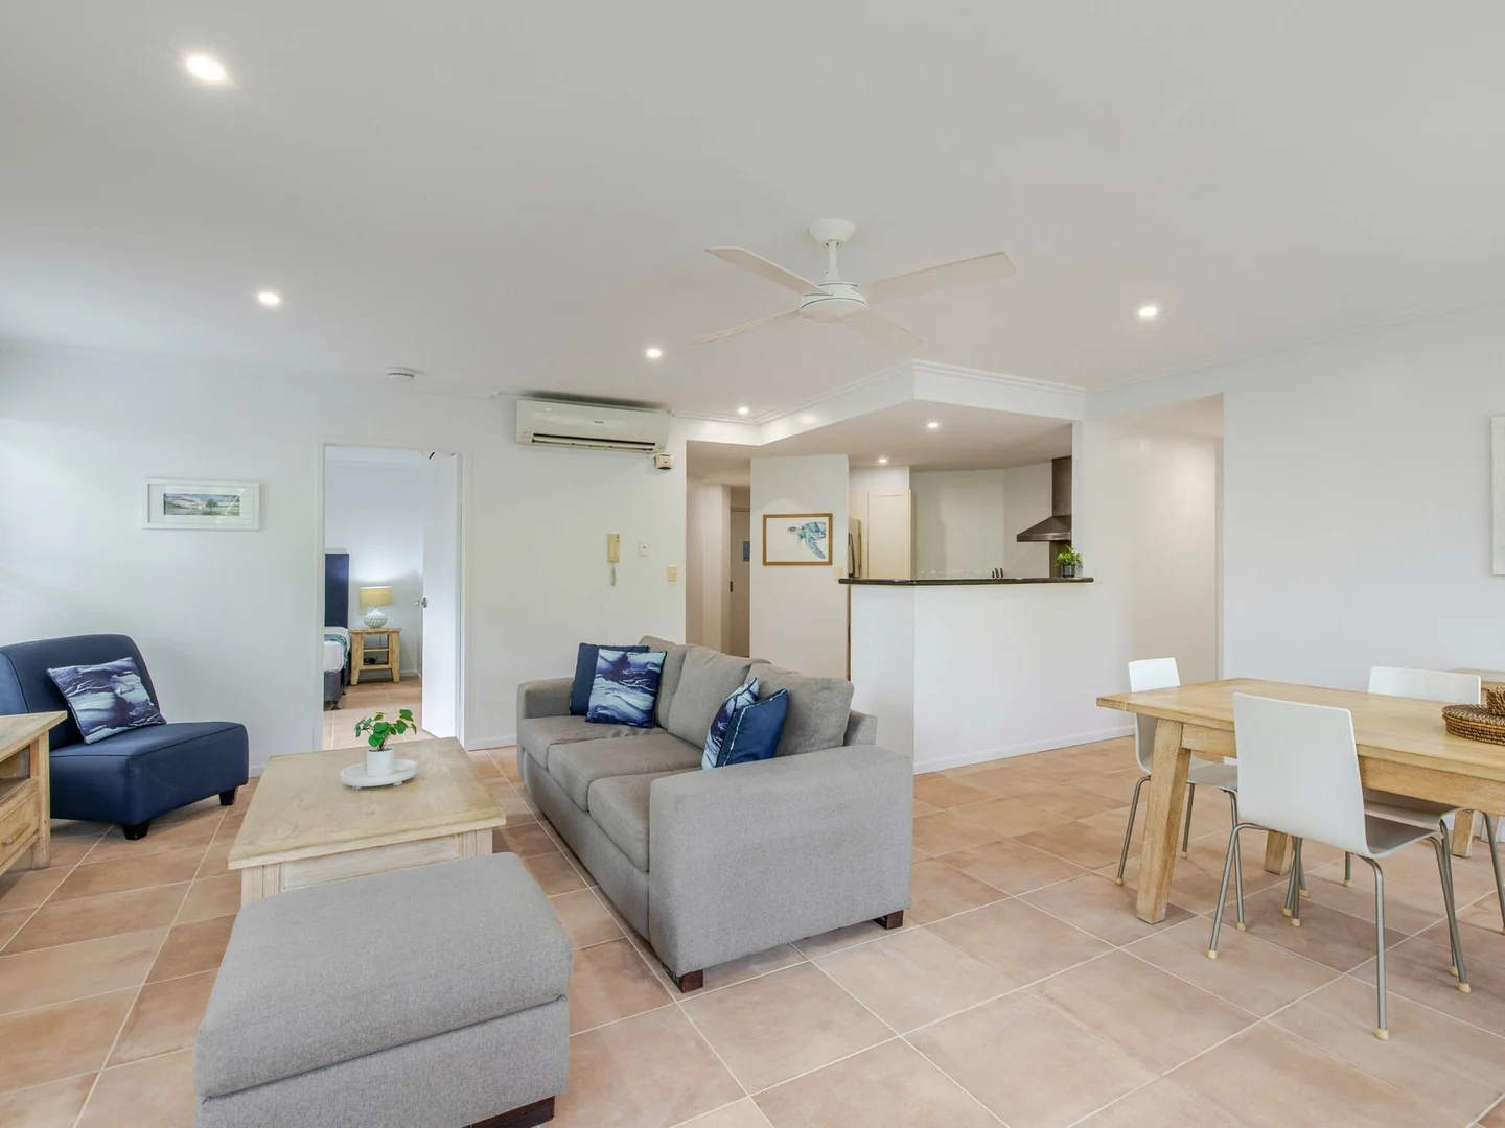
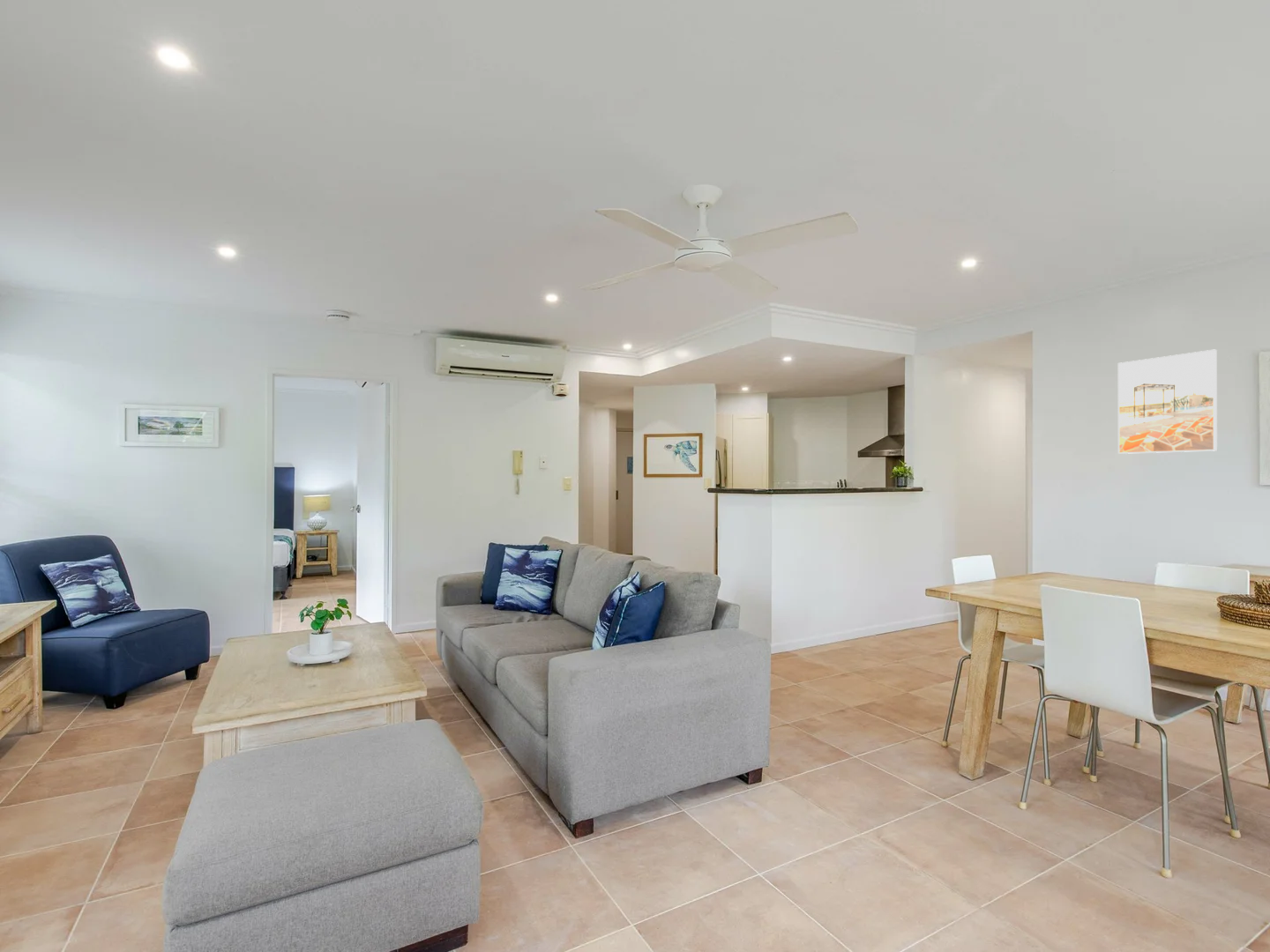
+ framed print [1117,349,1218,455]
